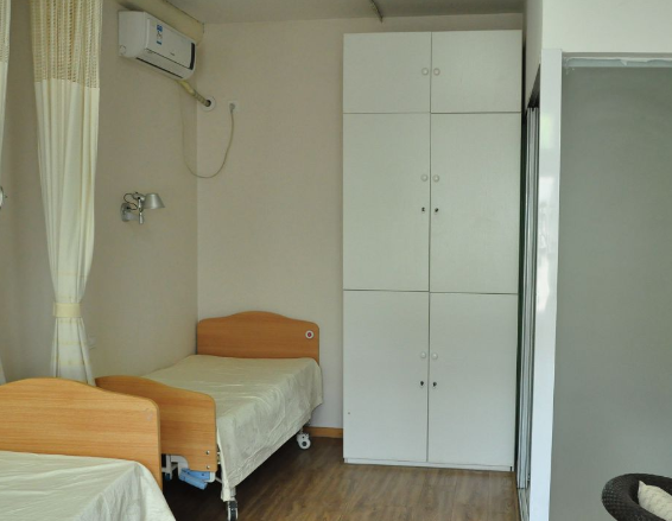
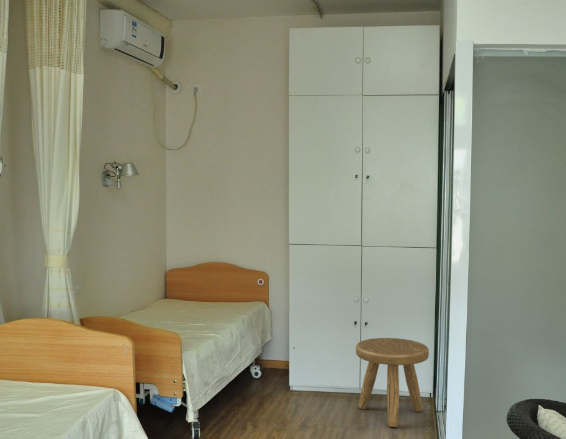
+ stool [355,337,430,428]
